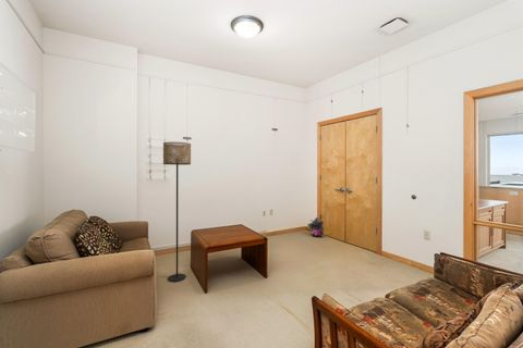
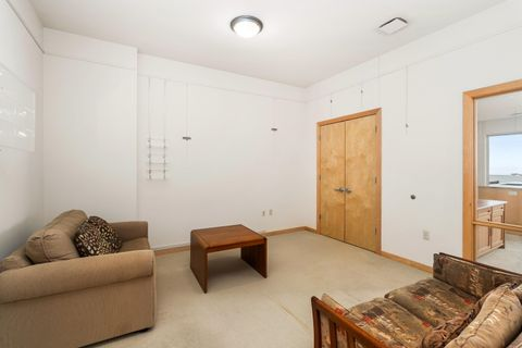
- floor lamp [162,141,192,283]
- potted plant [306,216,326,238]
